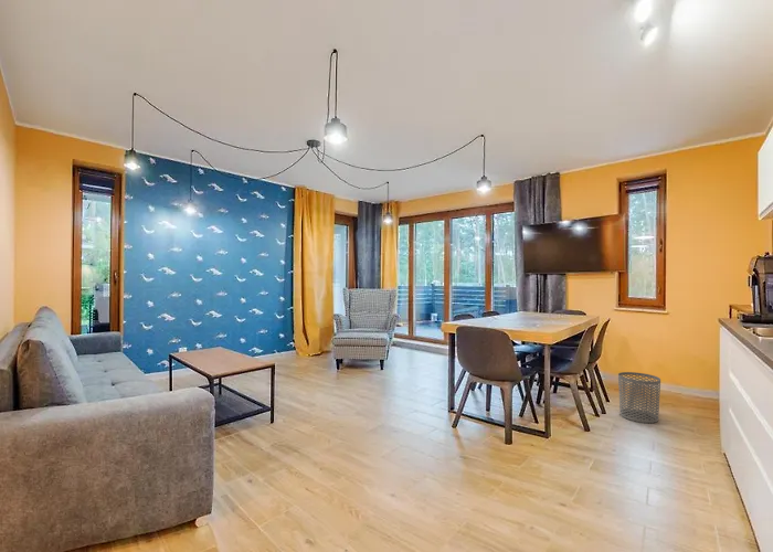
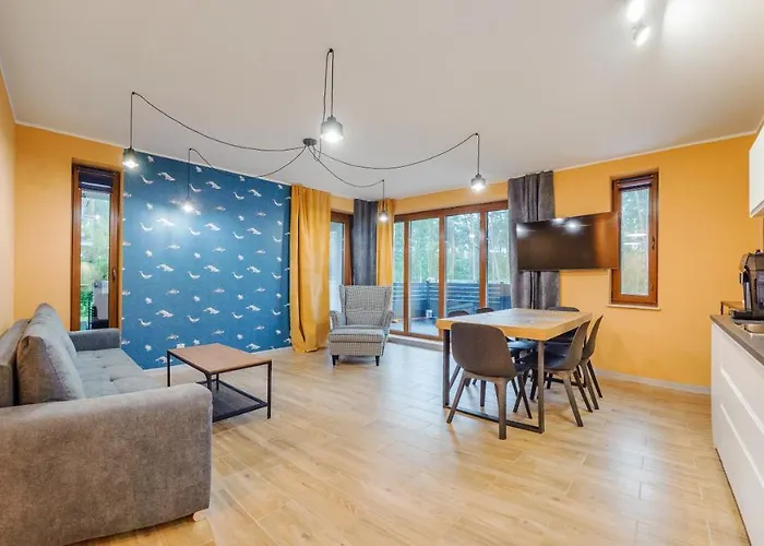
- waste bin [617,371,661,424]
